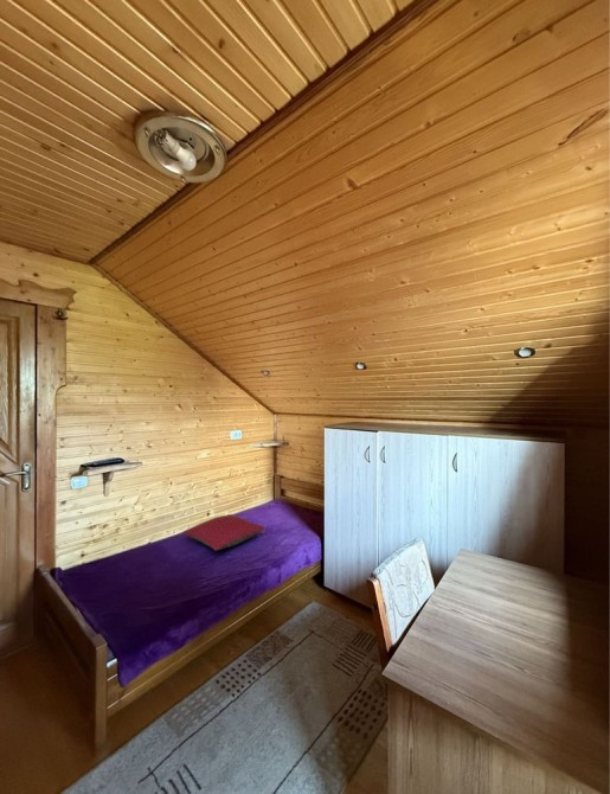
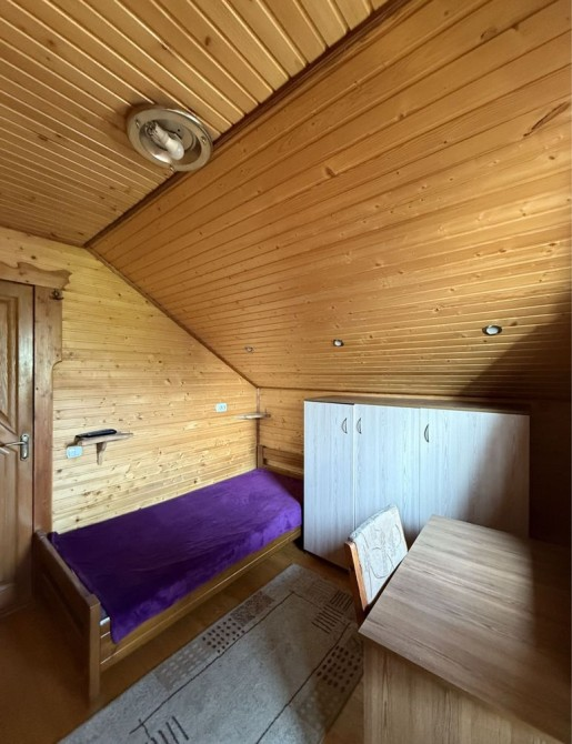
- pillow [181,513,267,552]
